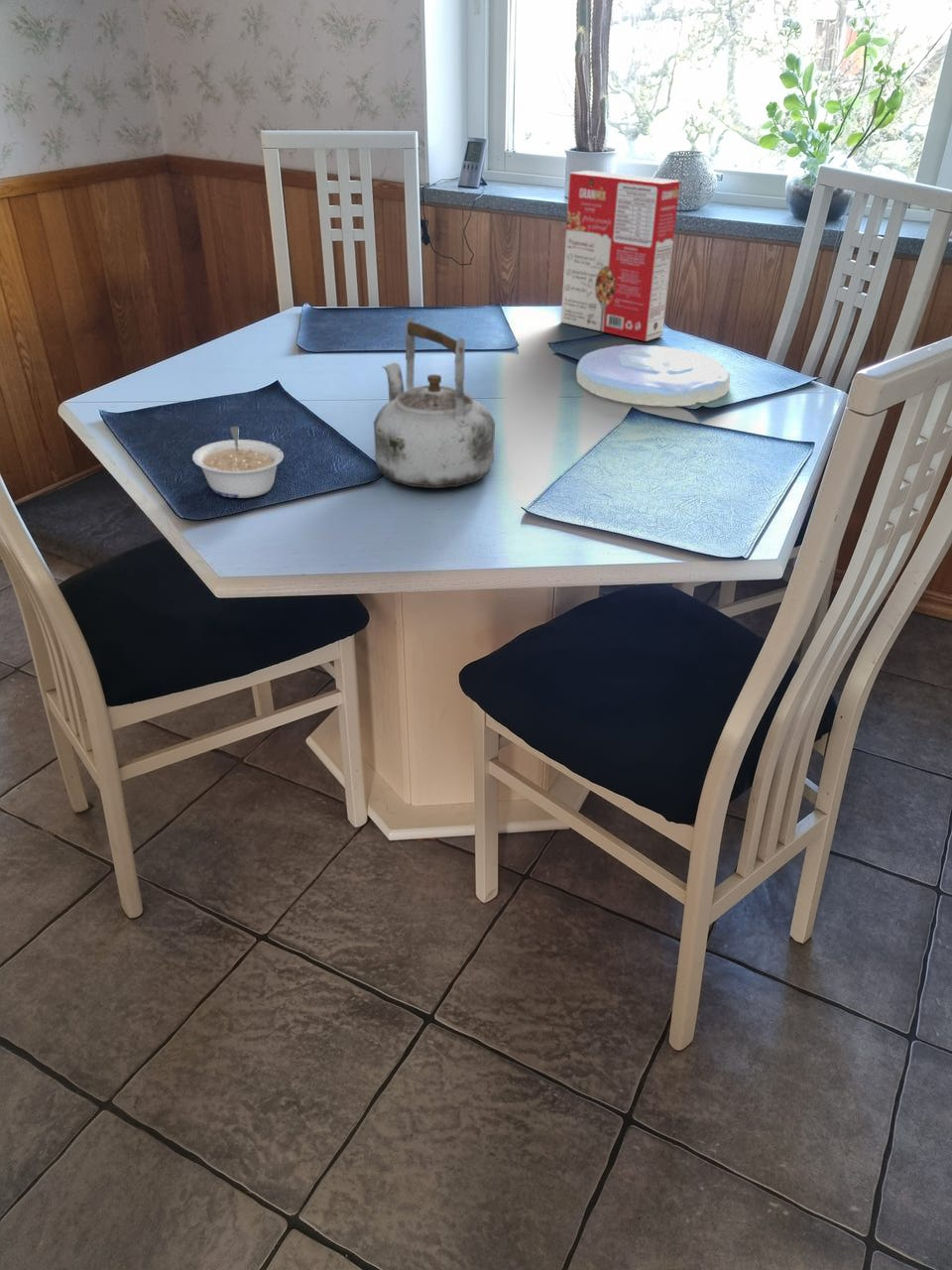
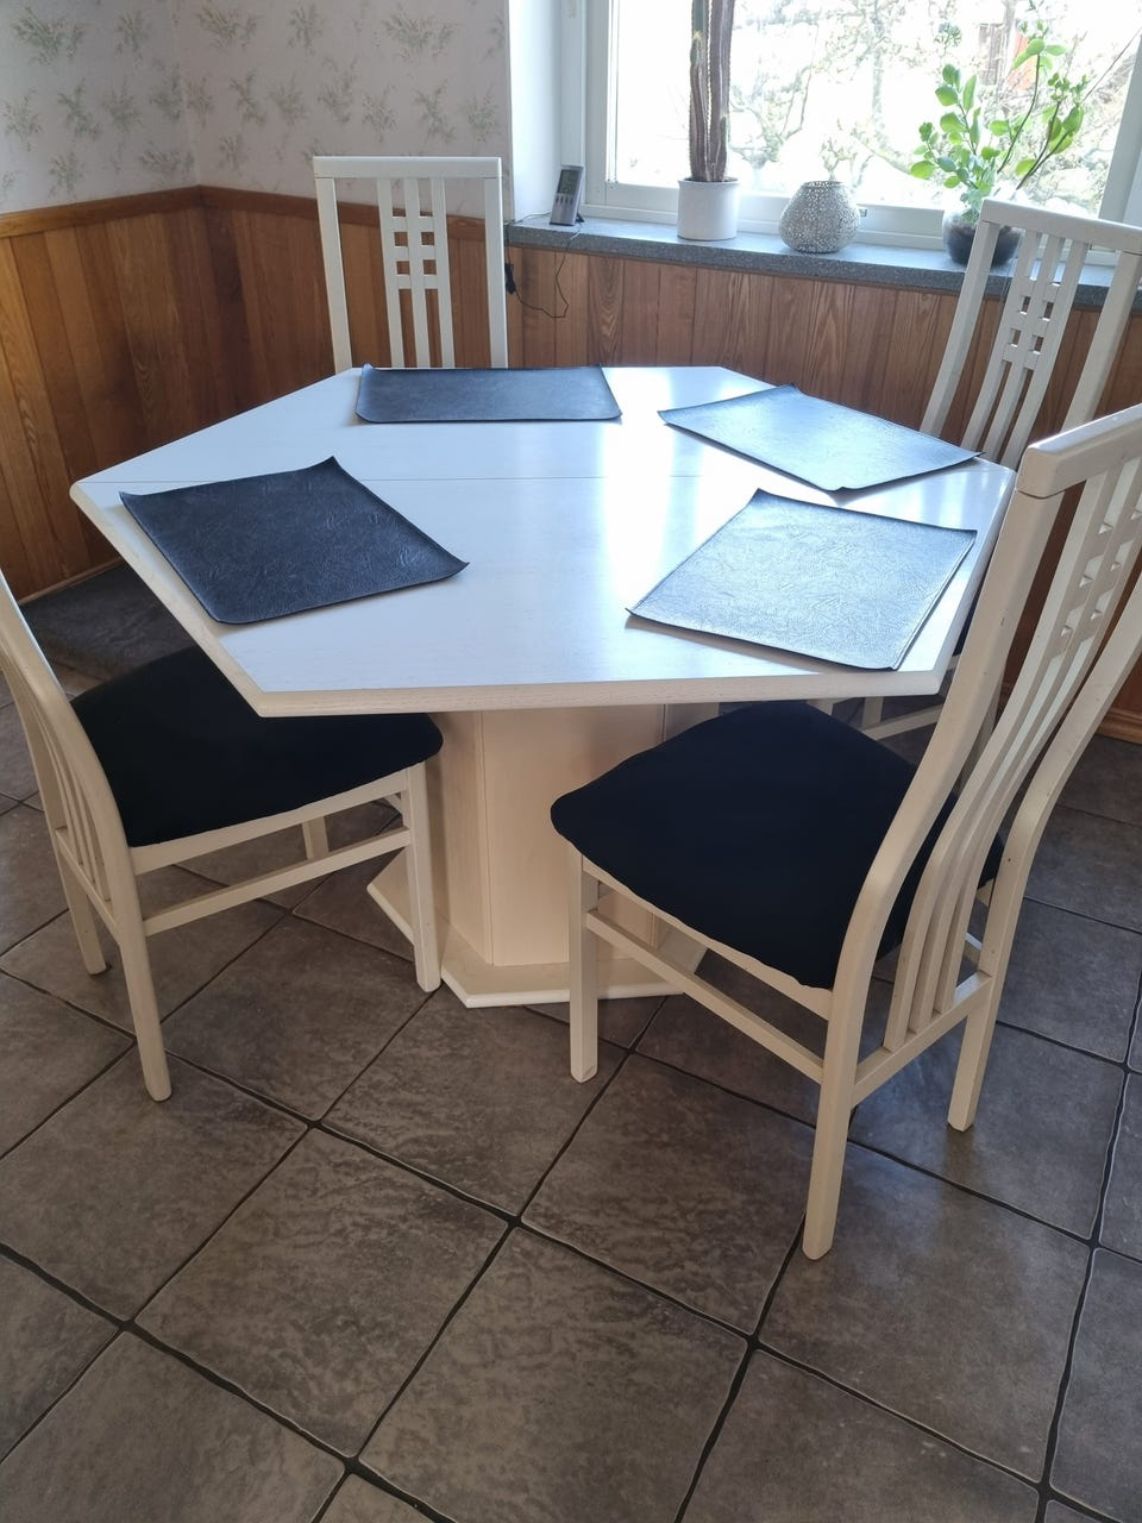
- kettle [373,318,496,489]
- cereal box [559,170,681,342]
- legume [191,426,285,499]
- plate [575,343,731,408]
